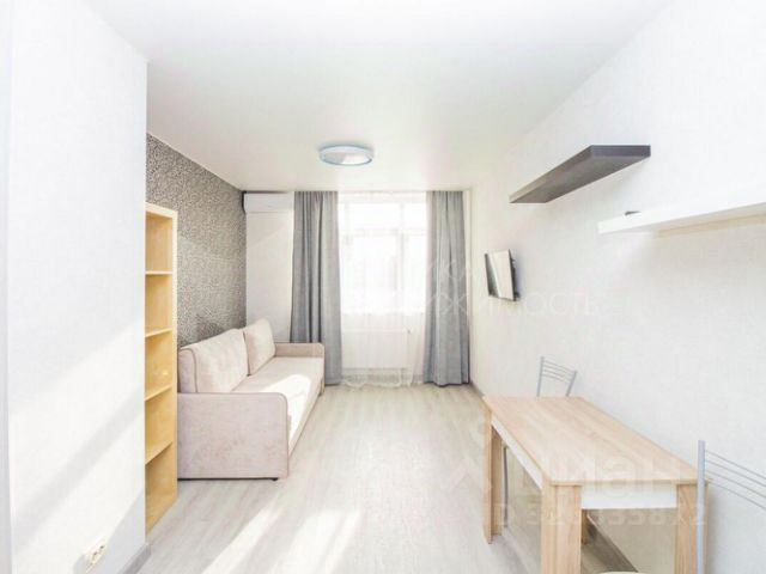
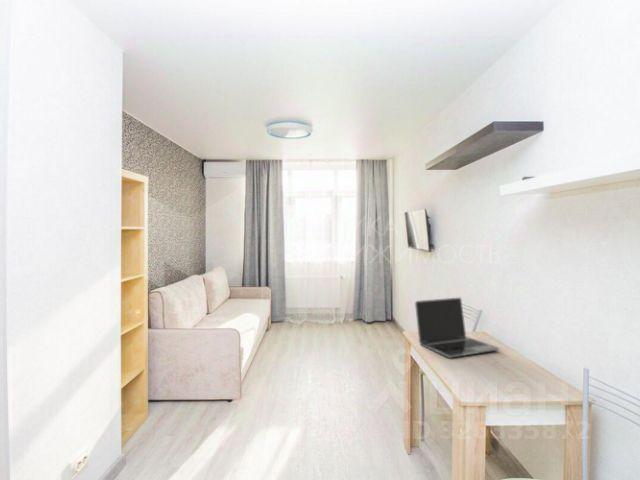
+ laptop [414,296,500,359]
